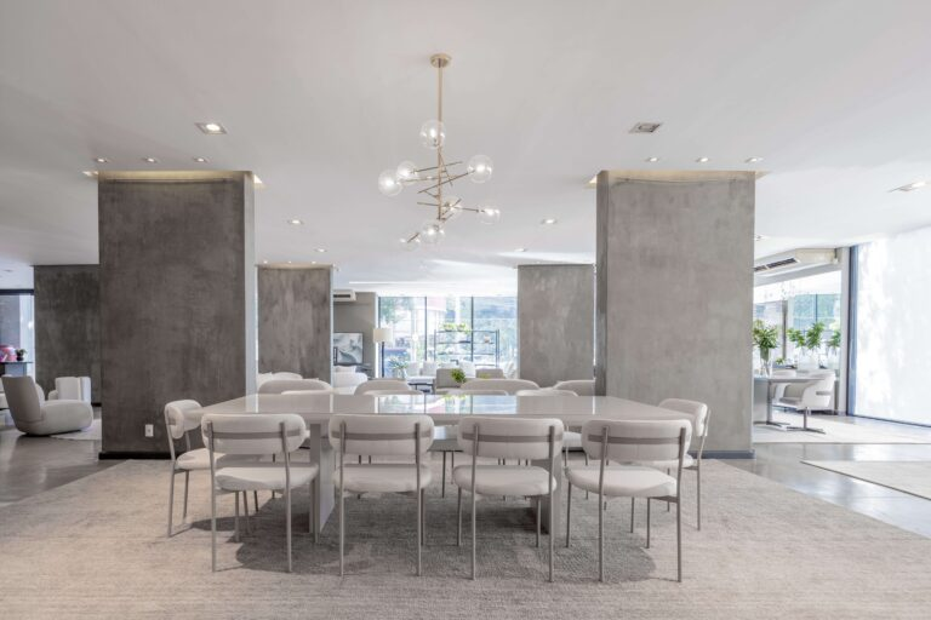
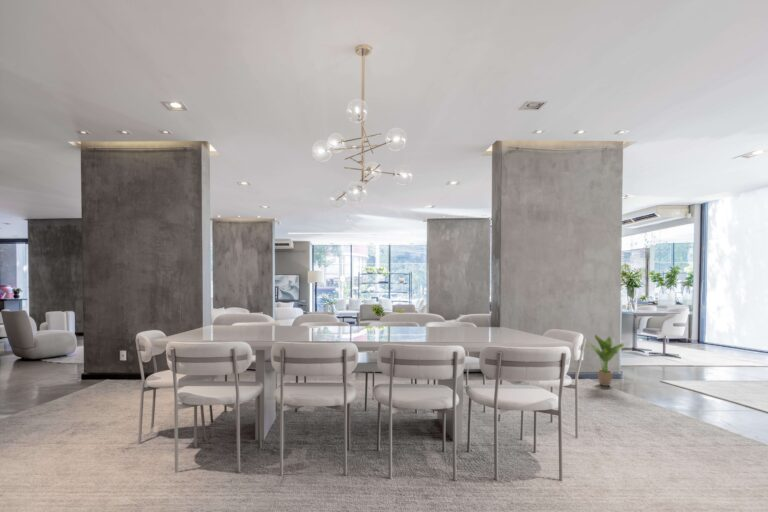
+ potted plant [585,334,625,387]
